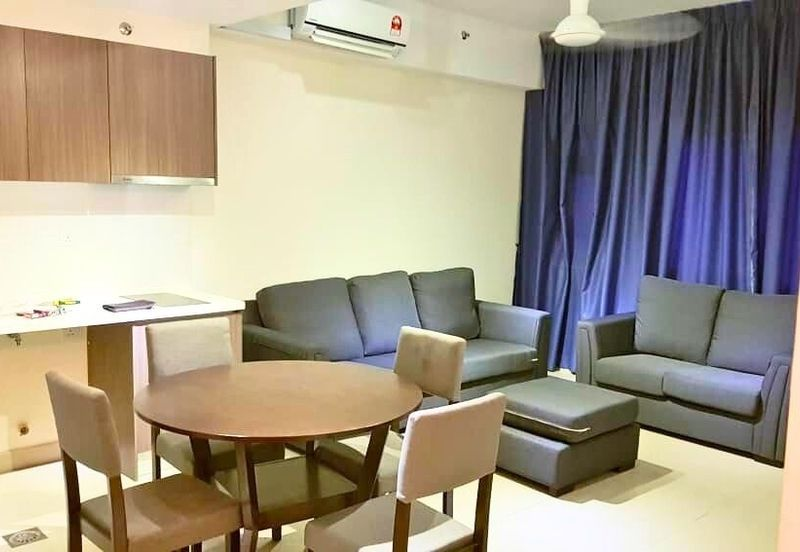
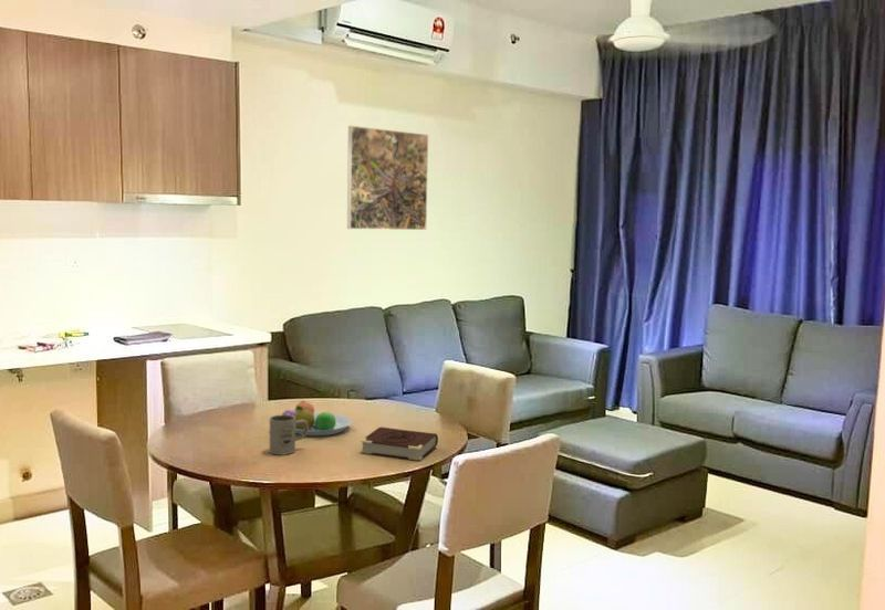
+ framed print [346,125,429,231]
+ book [360,425,439,462]
+ mug [269,414,309,456]
+ fruit bowl [281,400,353,437]
